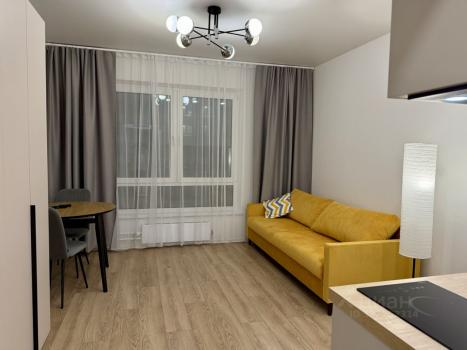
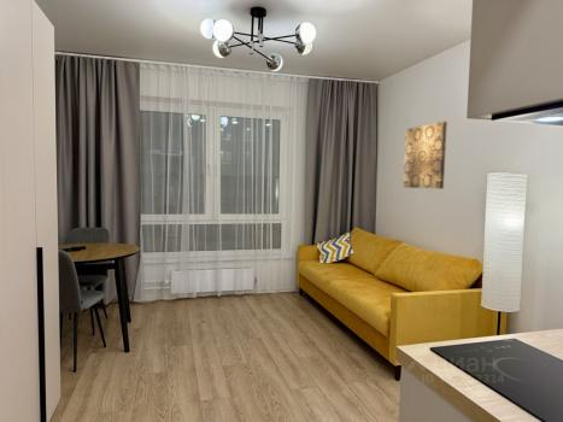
+ wall art [403,121,448,191]
